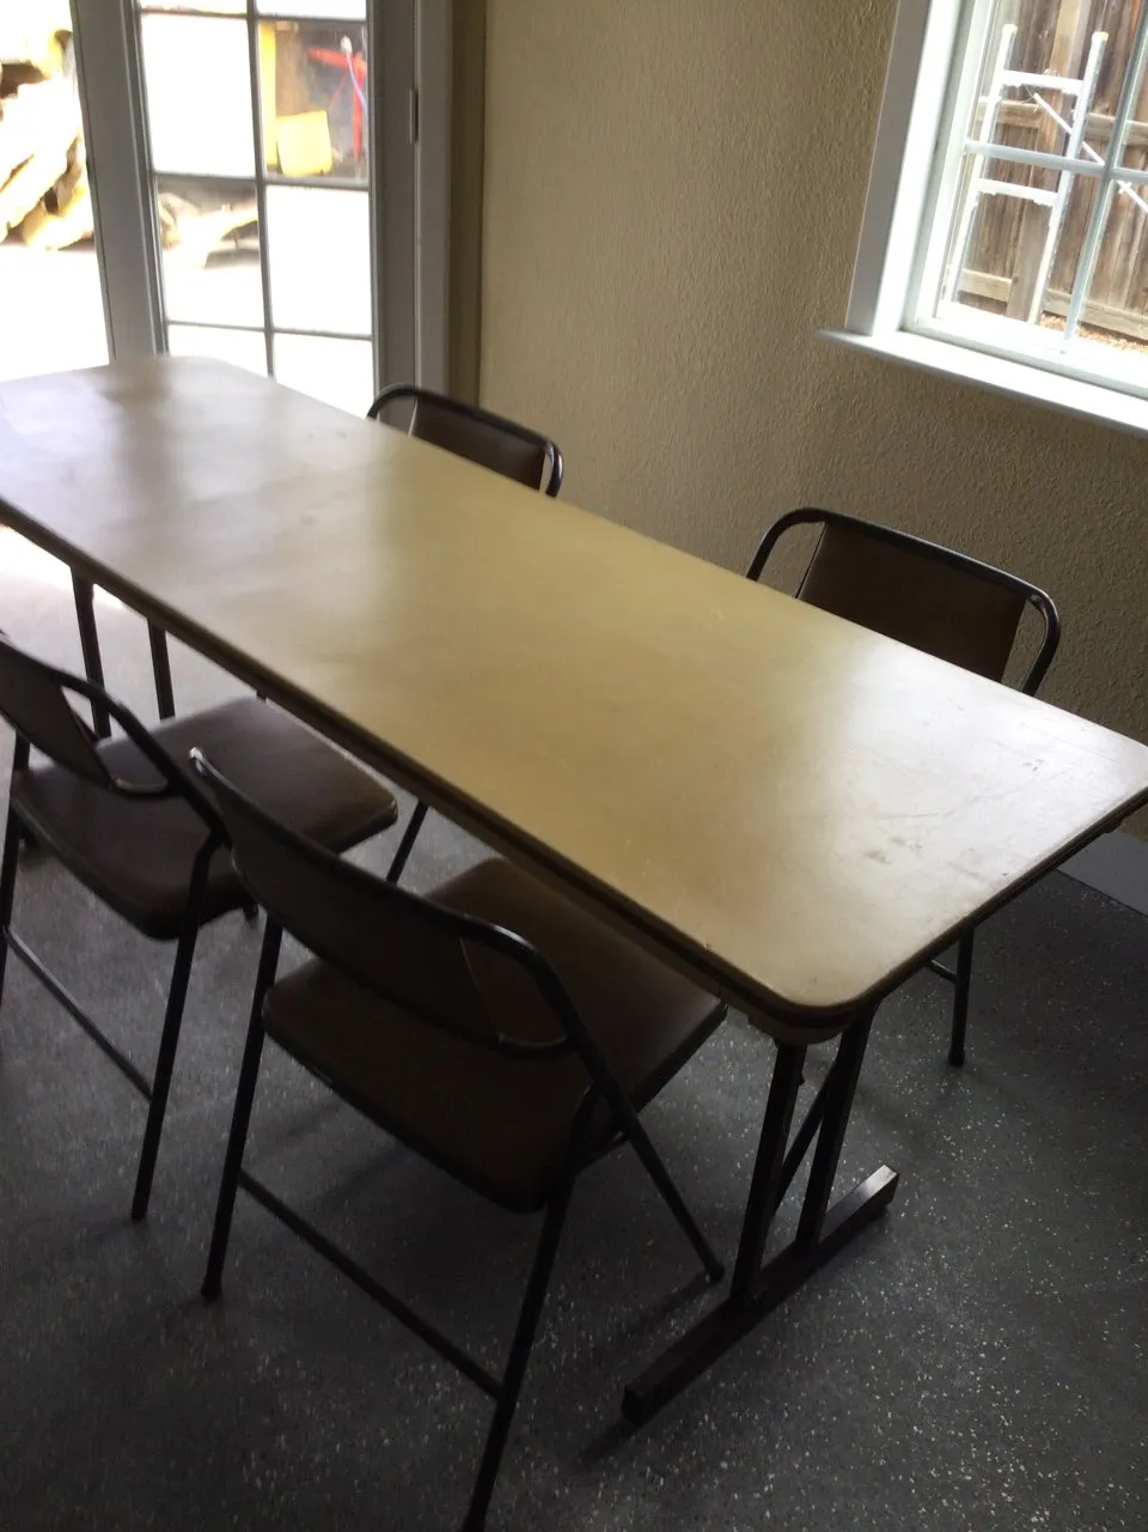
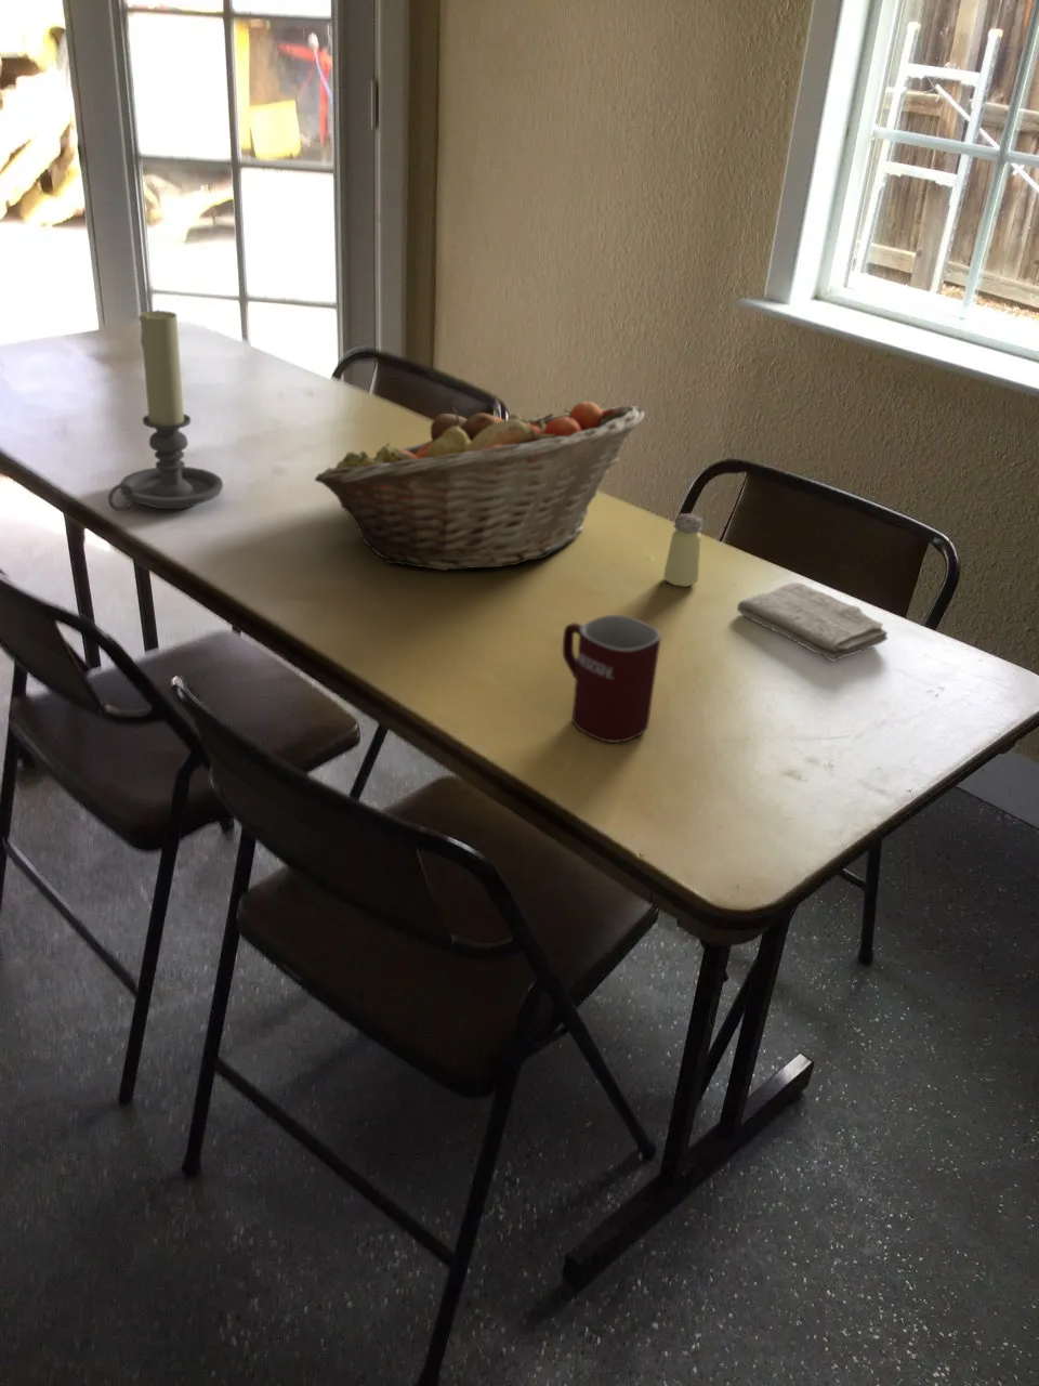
+ fruit basket [314,401,645,572]
+ candle holder [107,309,224,512]
+ mug [562,614,662,744]
+ washcloth [736,582,888,662]
+ saltshaker [662,512,704,588]
